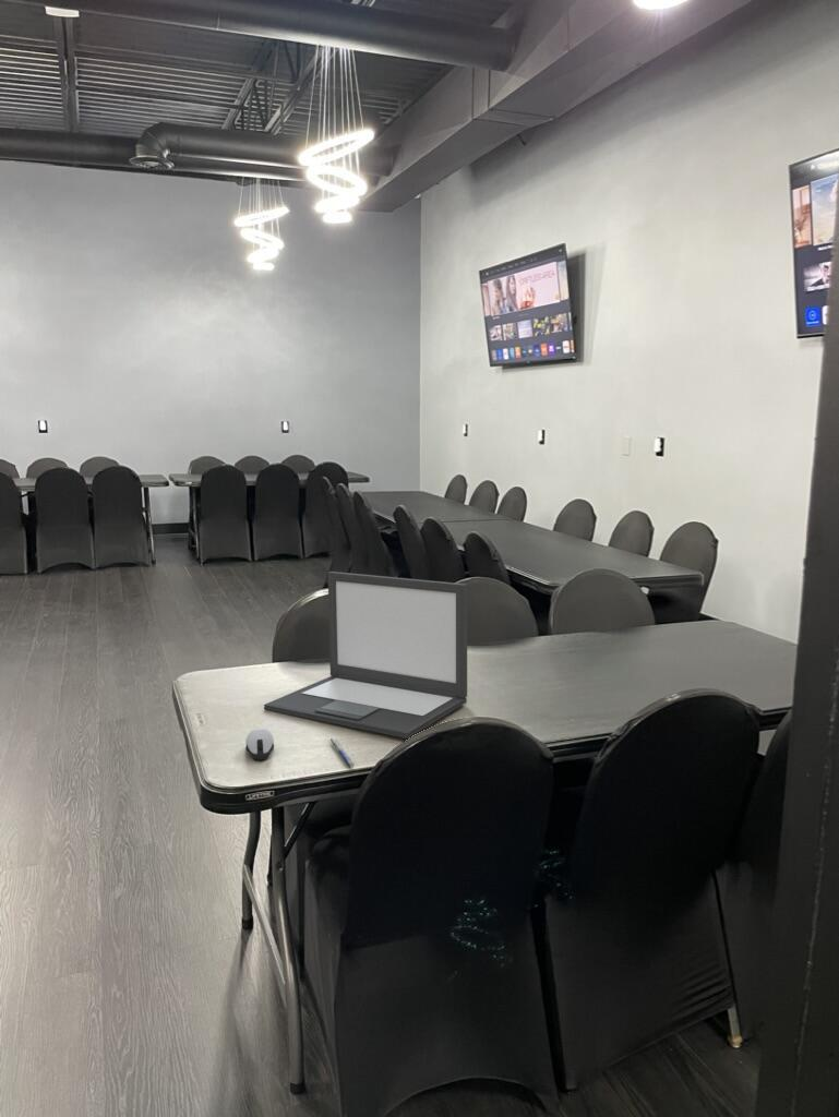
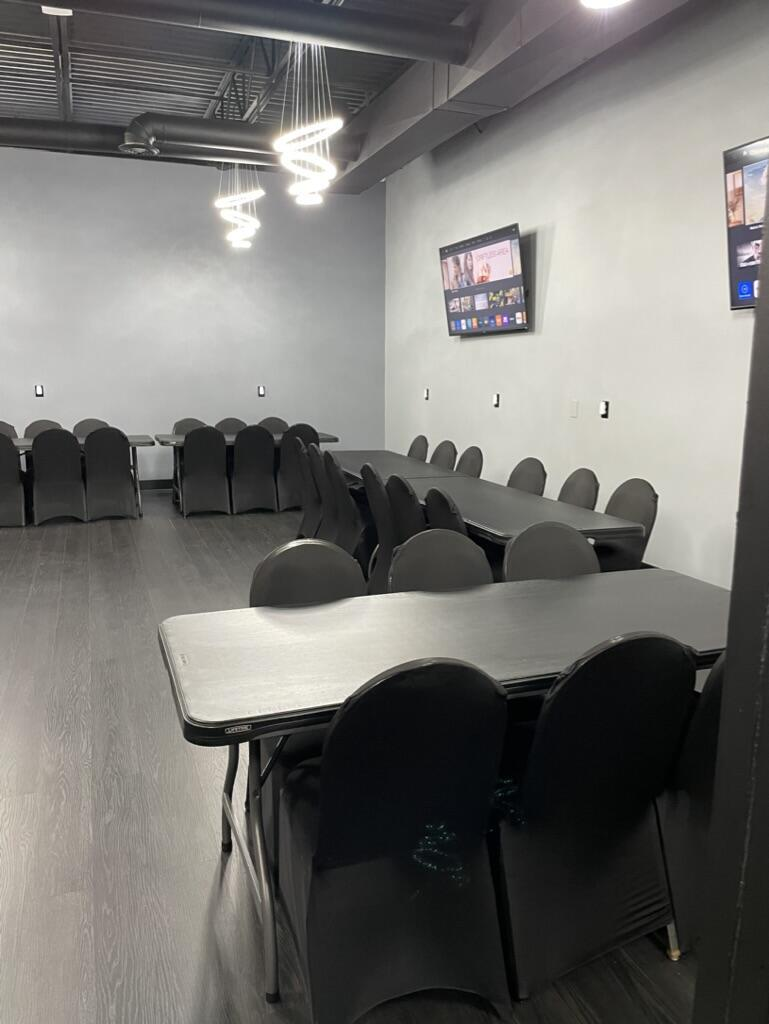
- laptop [263,570,468,740]
- computer mouse [244,728,275,761]
- pen [327,737,357,767]
